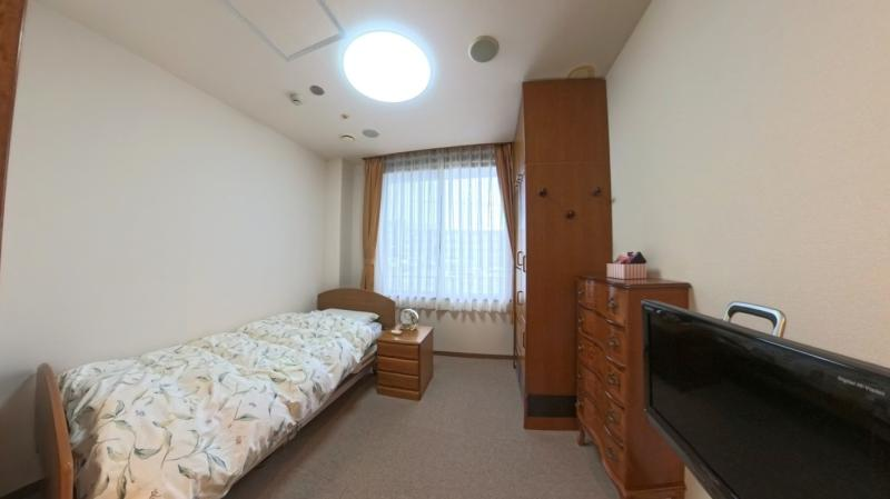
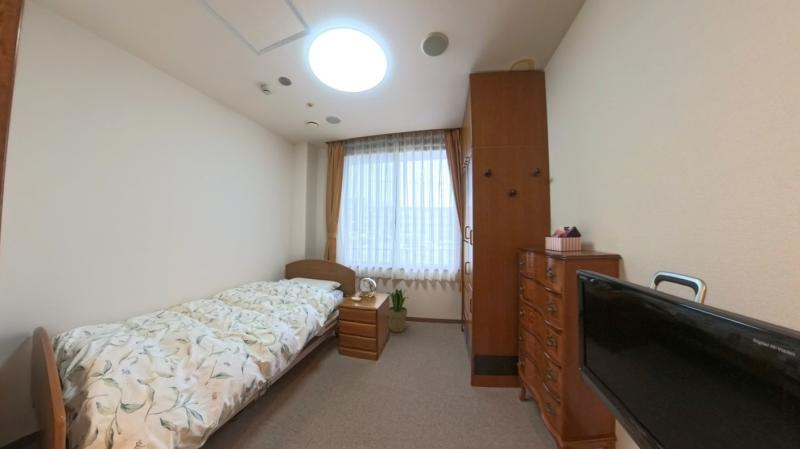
+ potted plant [386,287,410,333]
